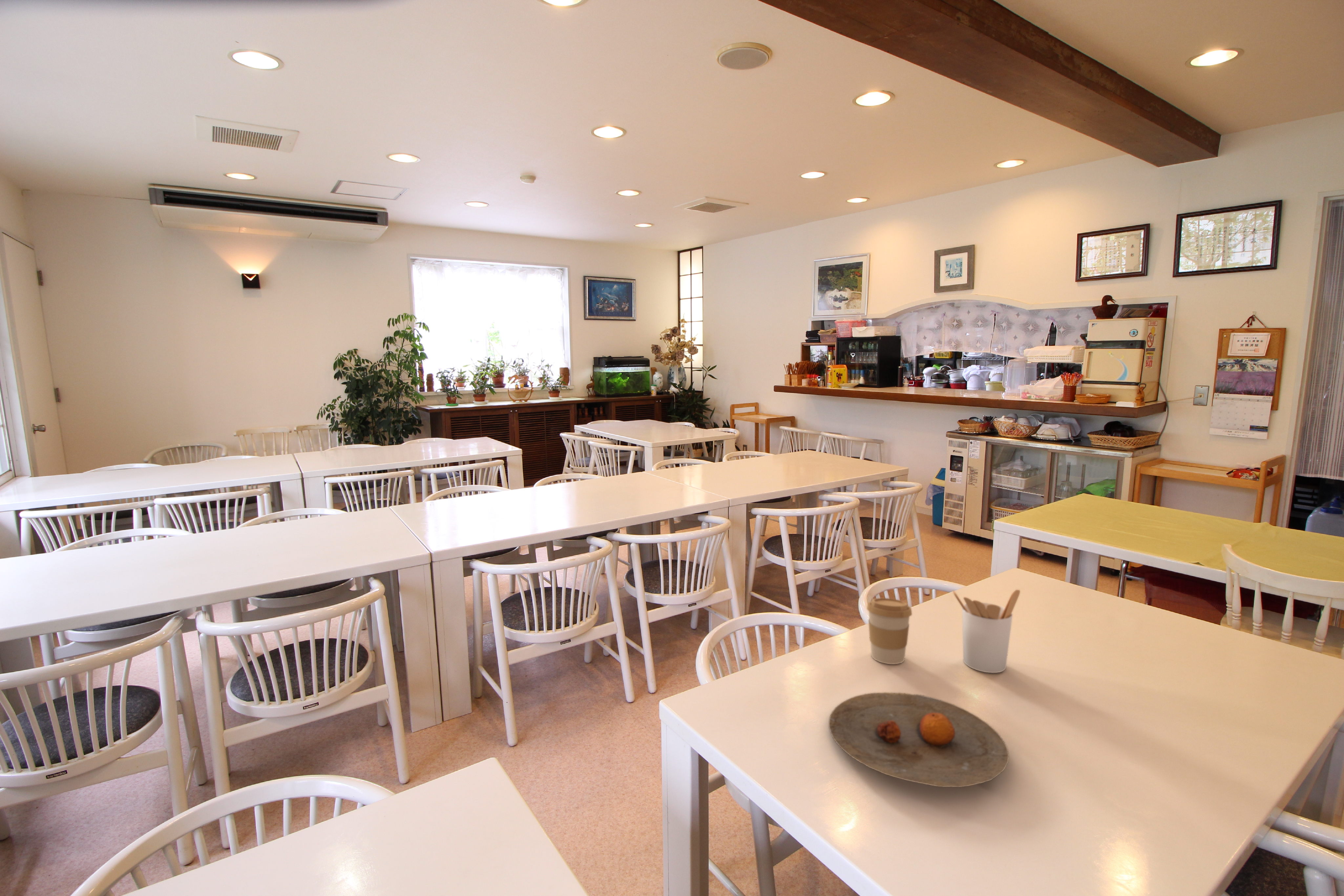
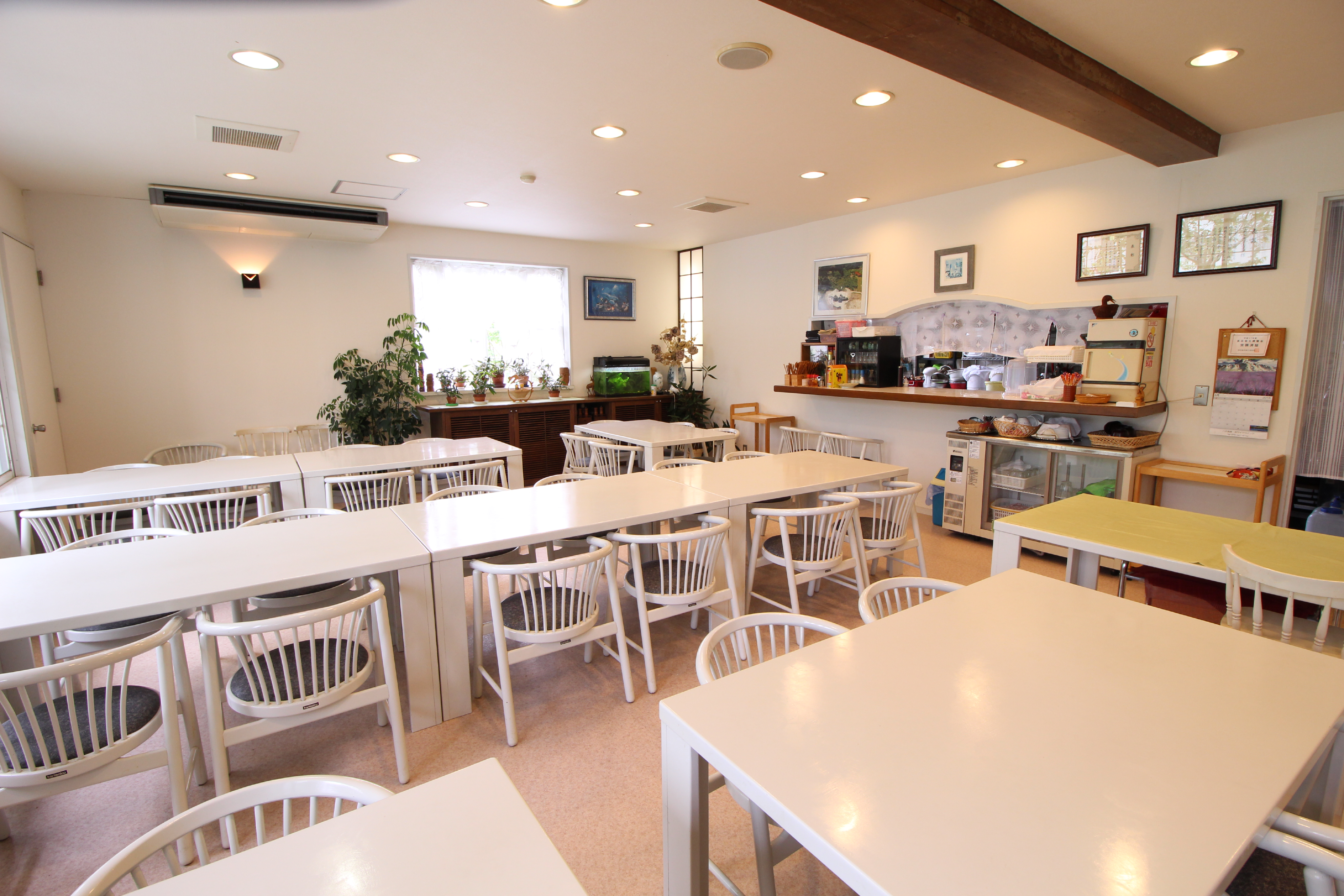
- plate [829,692,1009,787]
- coffee cup [866,598,913,664]
- utensil holder [952,589,1020,673]
